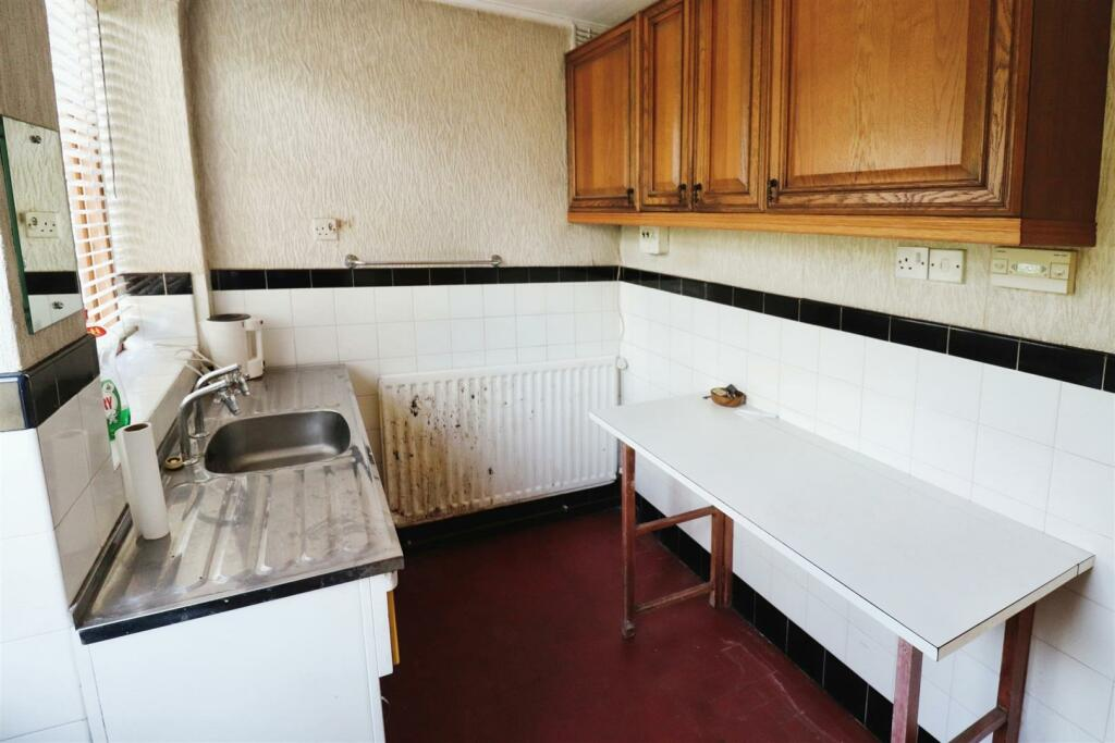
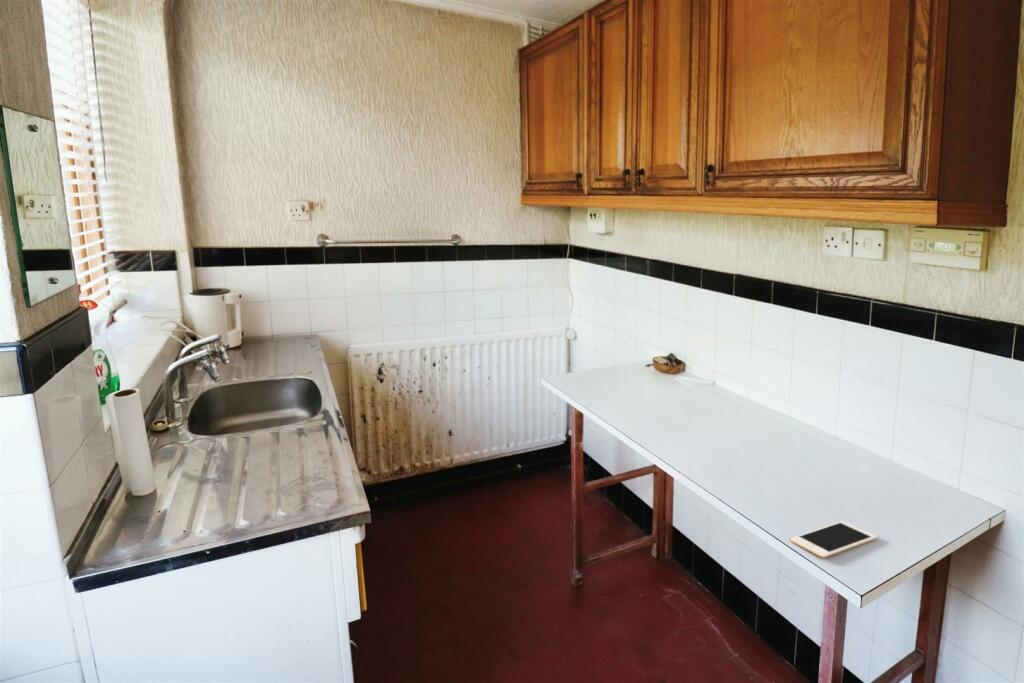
+ cell phone [790,520,878,559]
